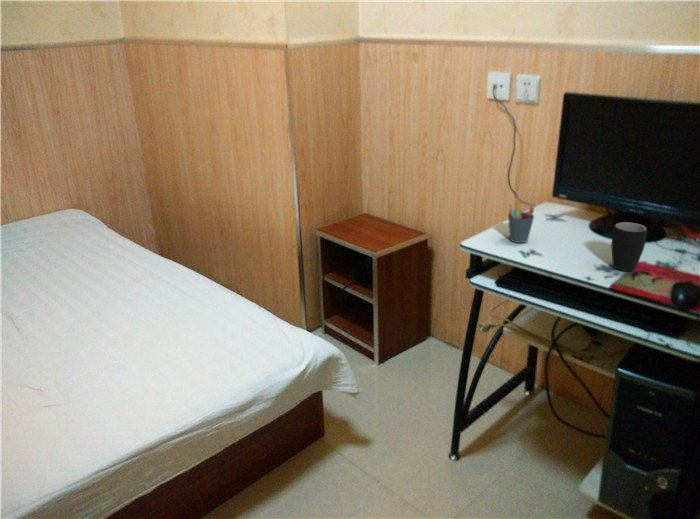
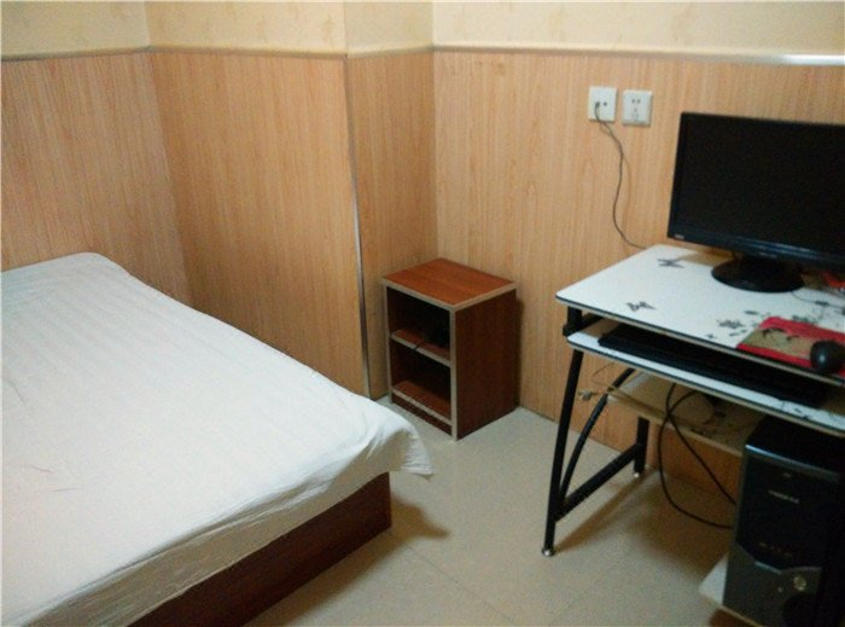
- mug [611,221,648,272]
- pen holder [507,201,536,244]
